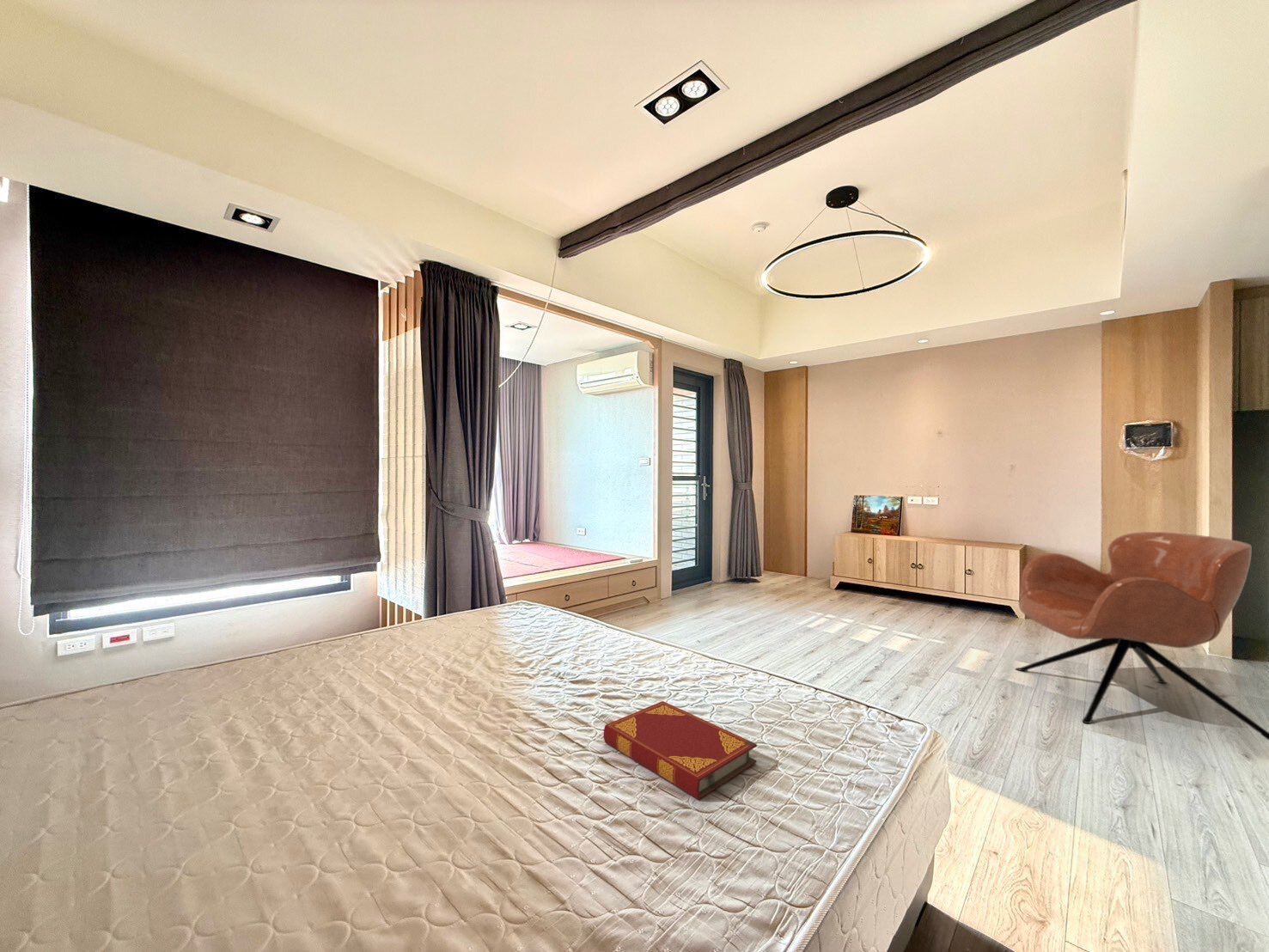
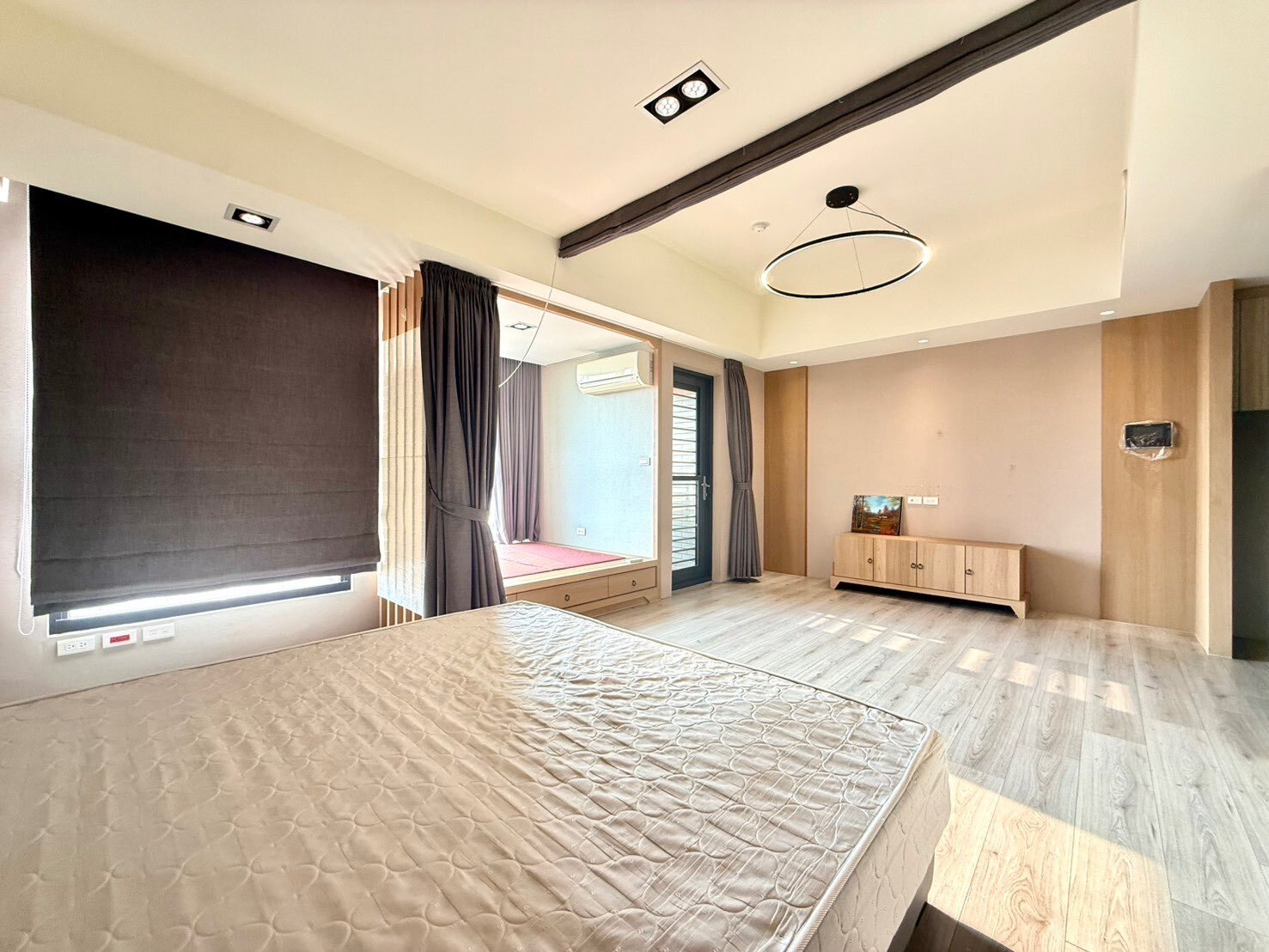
- armchair [1014,531,1269,741]
- hardback book [603,700,758,801]
